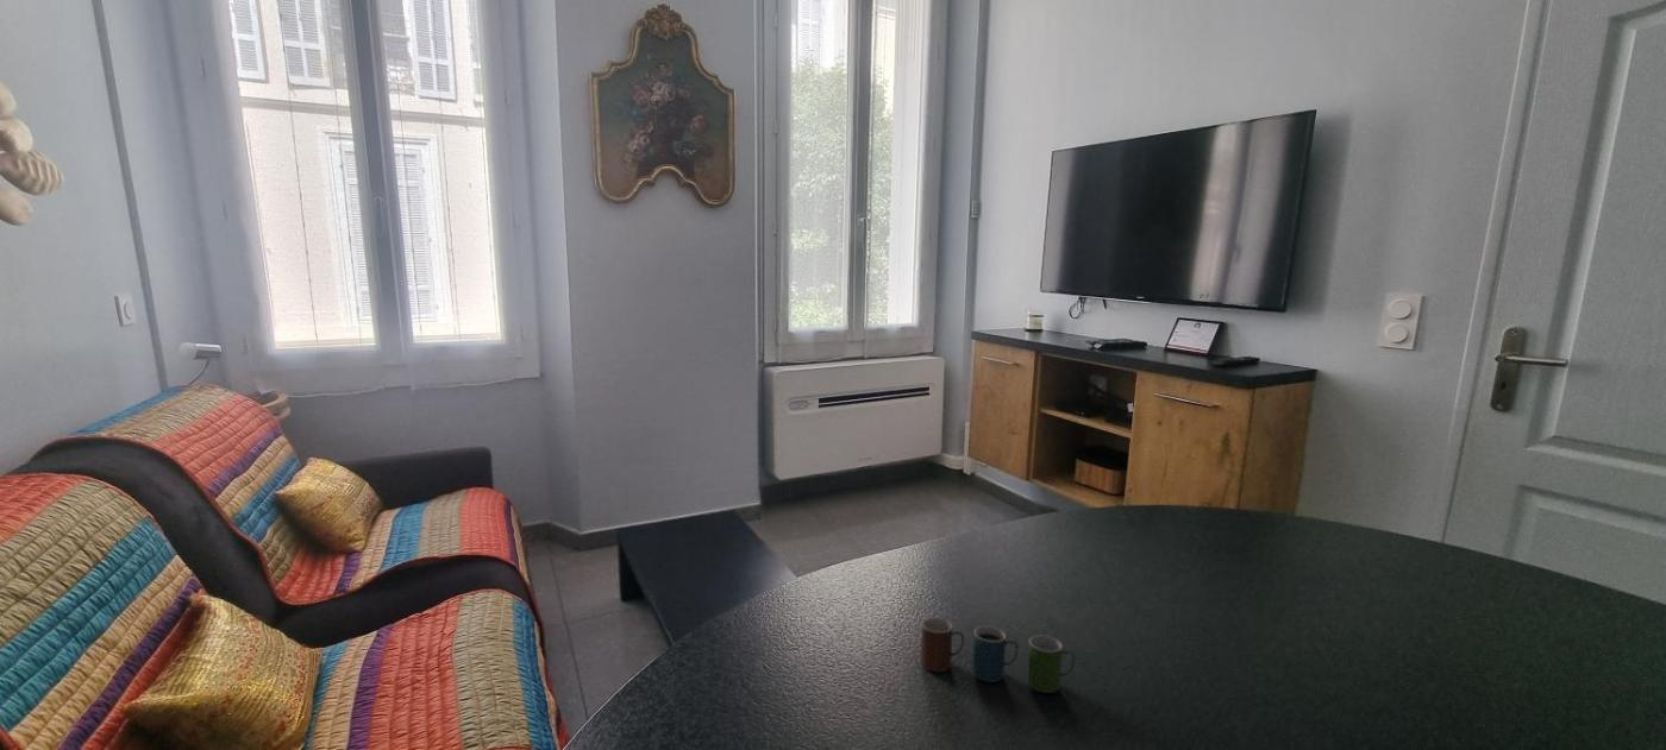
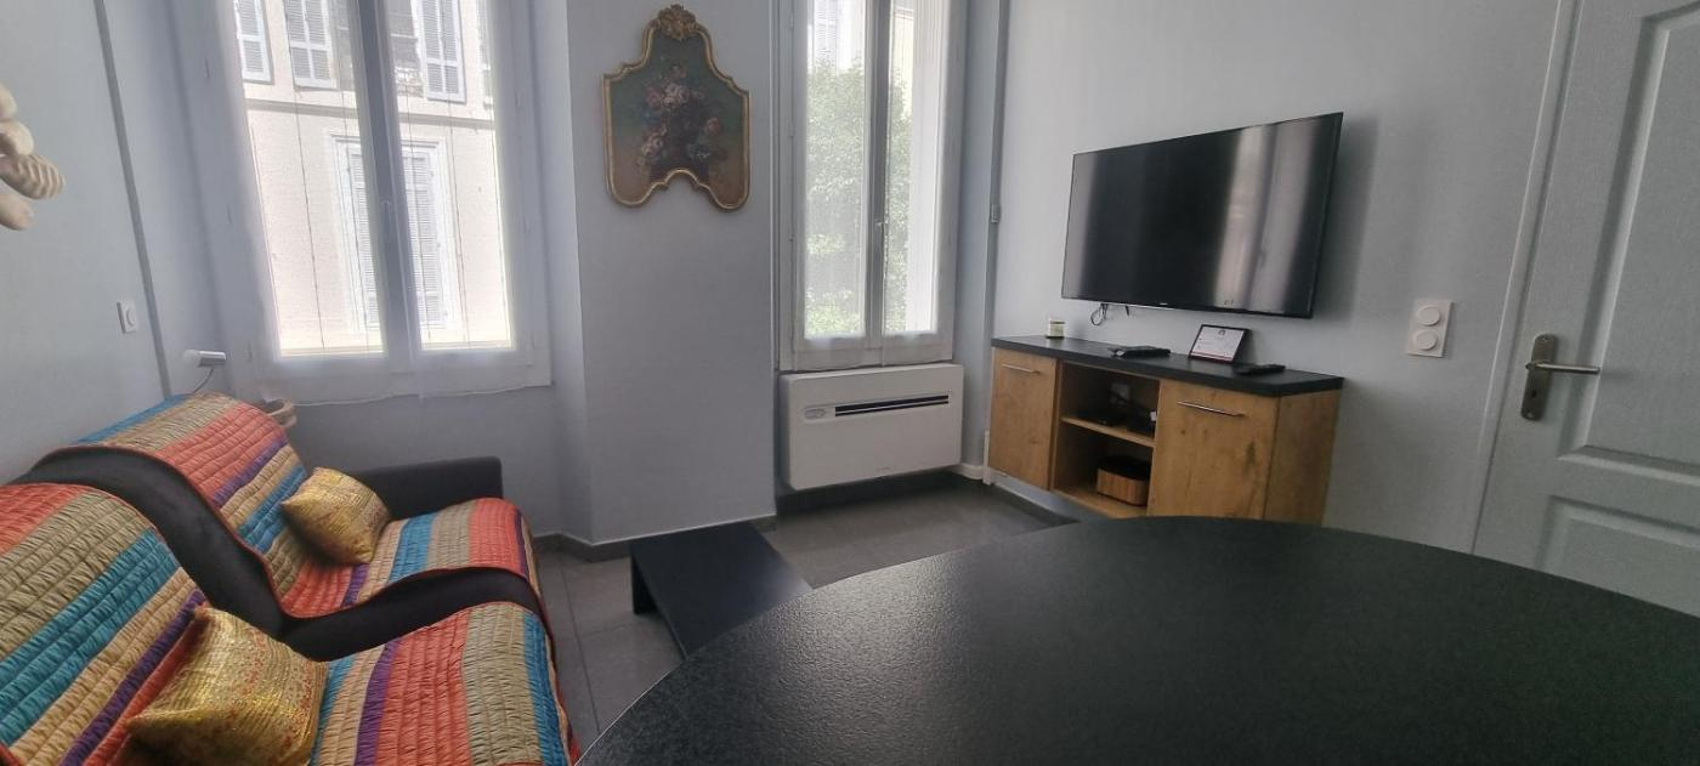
- cup [920,617,1076,694]
